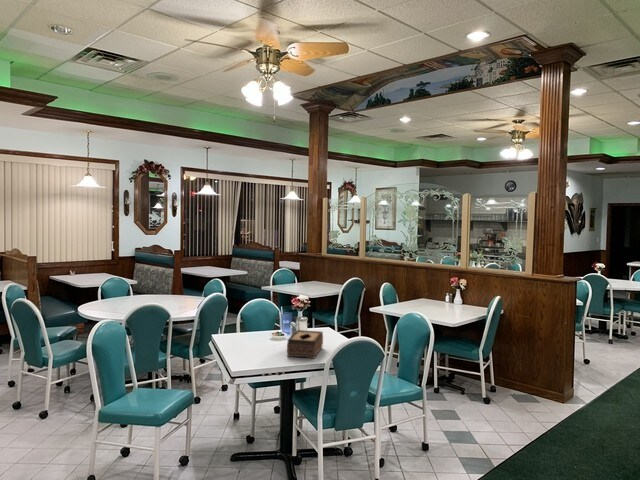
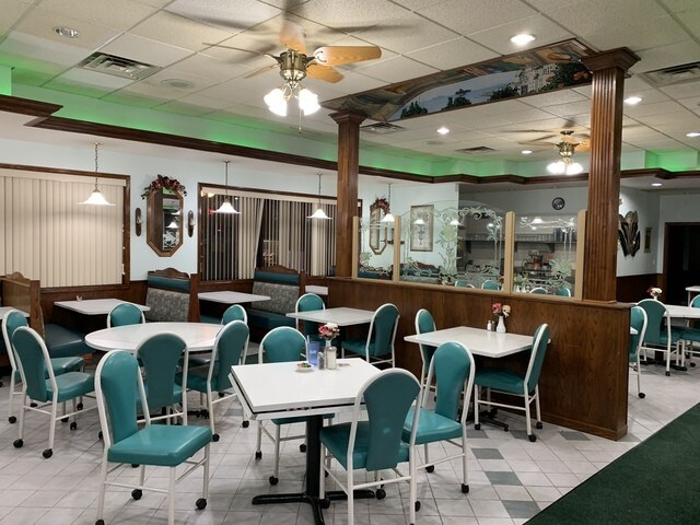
- tissue box [286,329,324,360]
